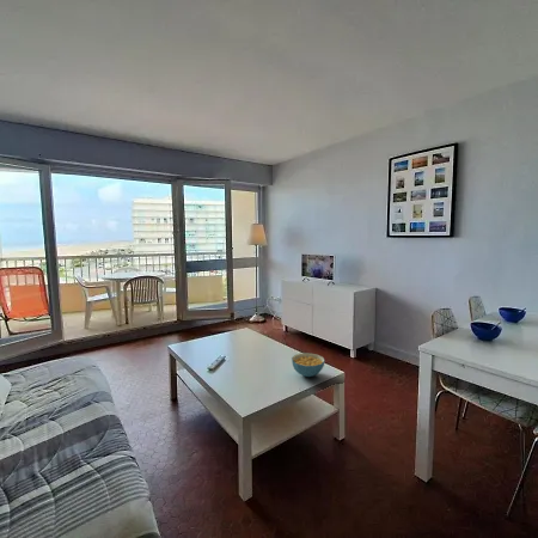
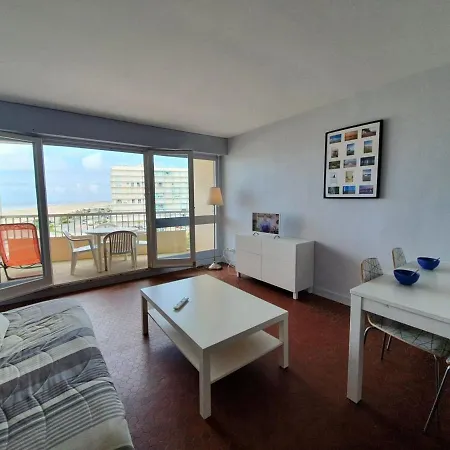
- cereal bowl [291,351,325,378]
